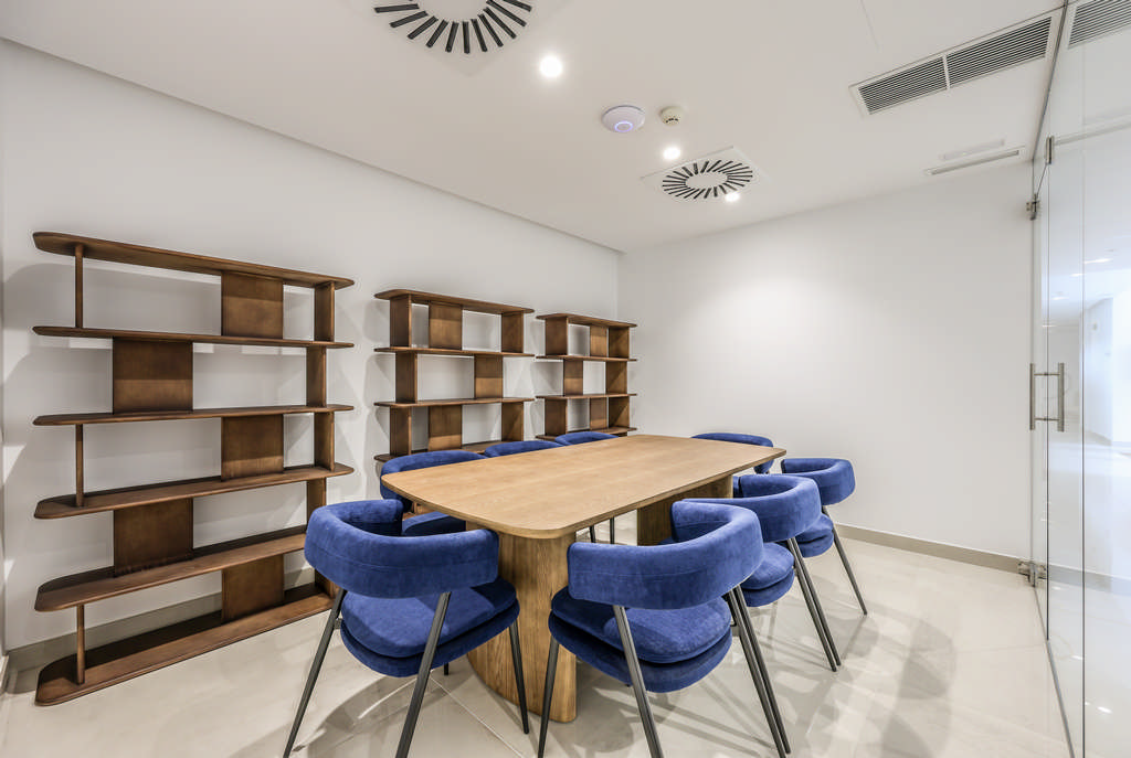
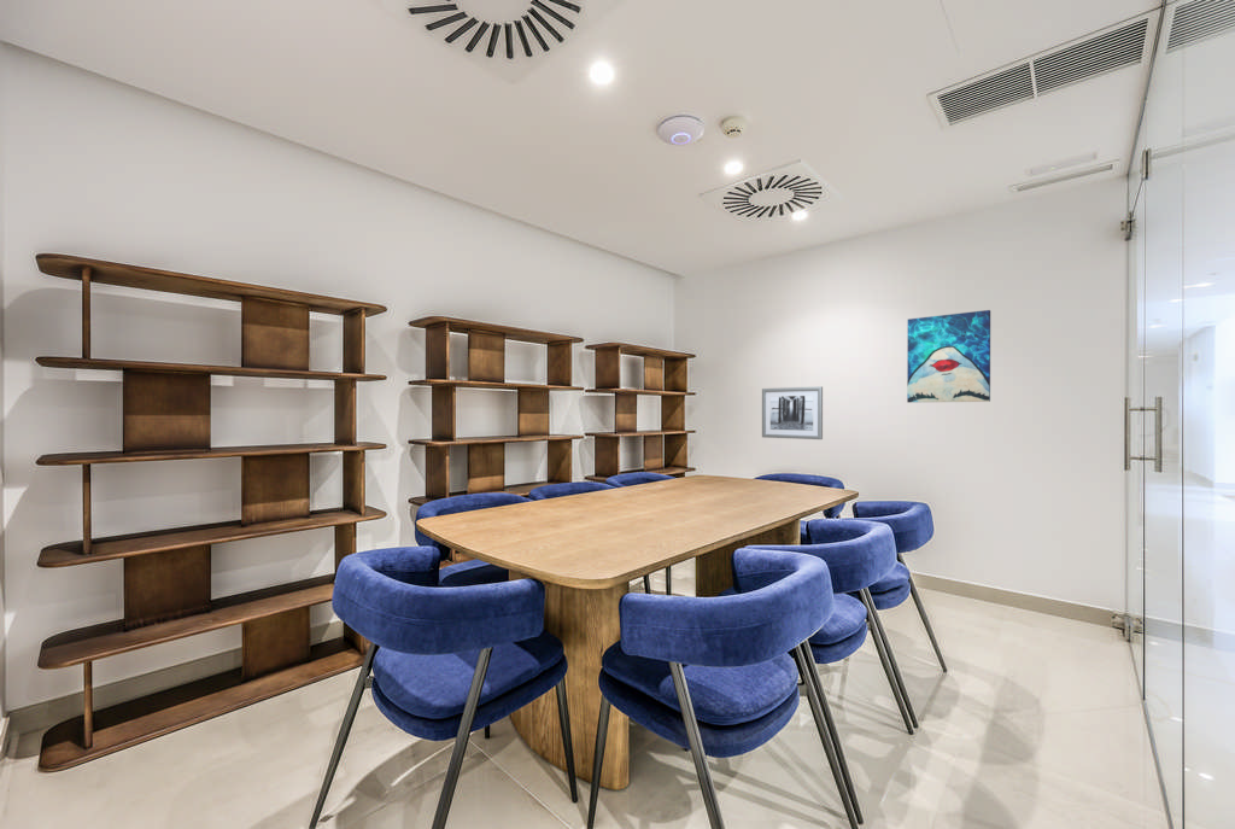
+ wall art [906,309,991,403]
+ wall art [761,385,824,440]
